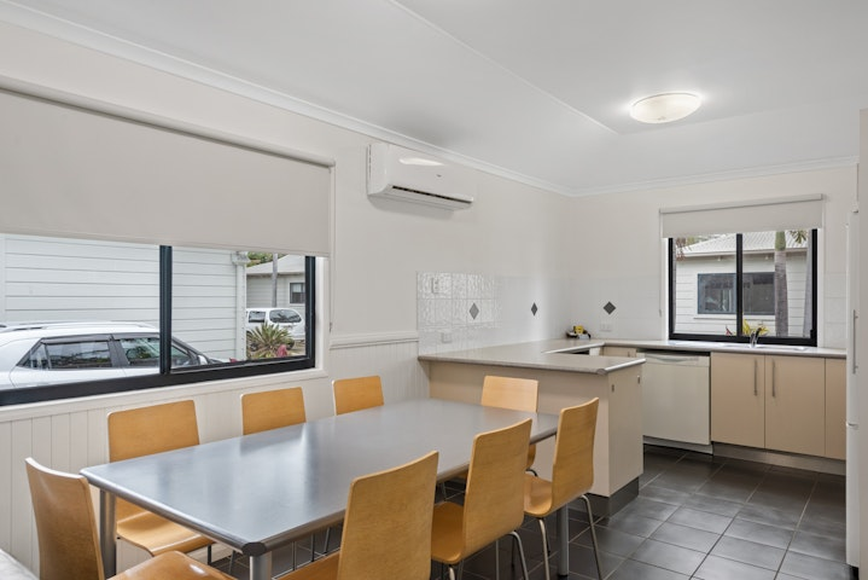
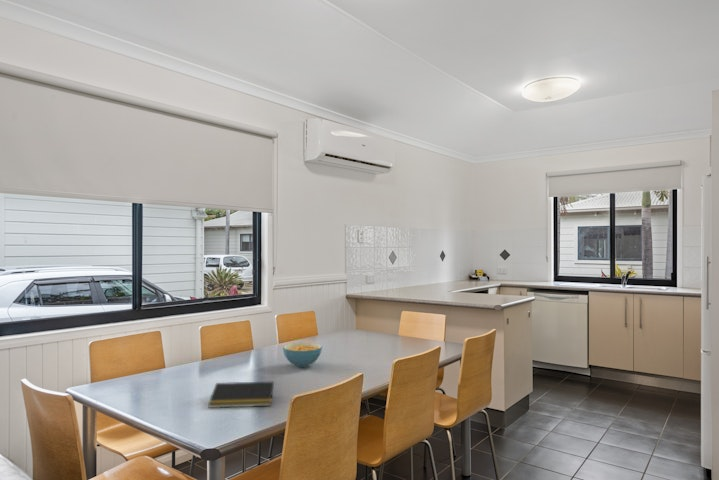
+ cereal bowl [282,342,323,368]
+ notepad [207,381,275,409]
